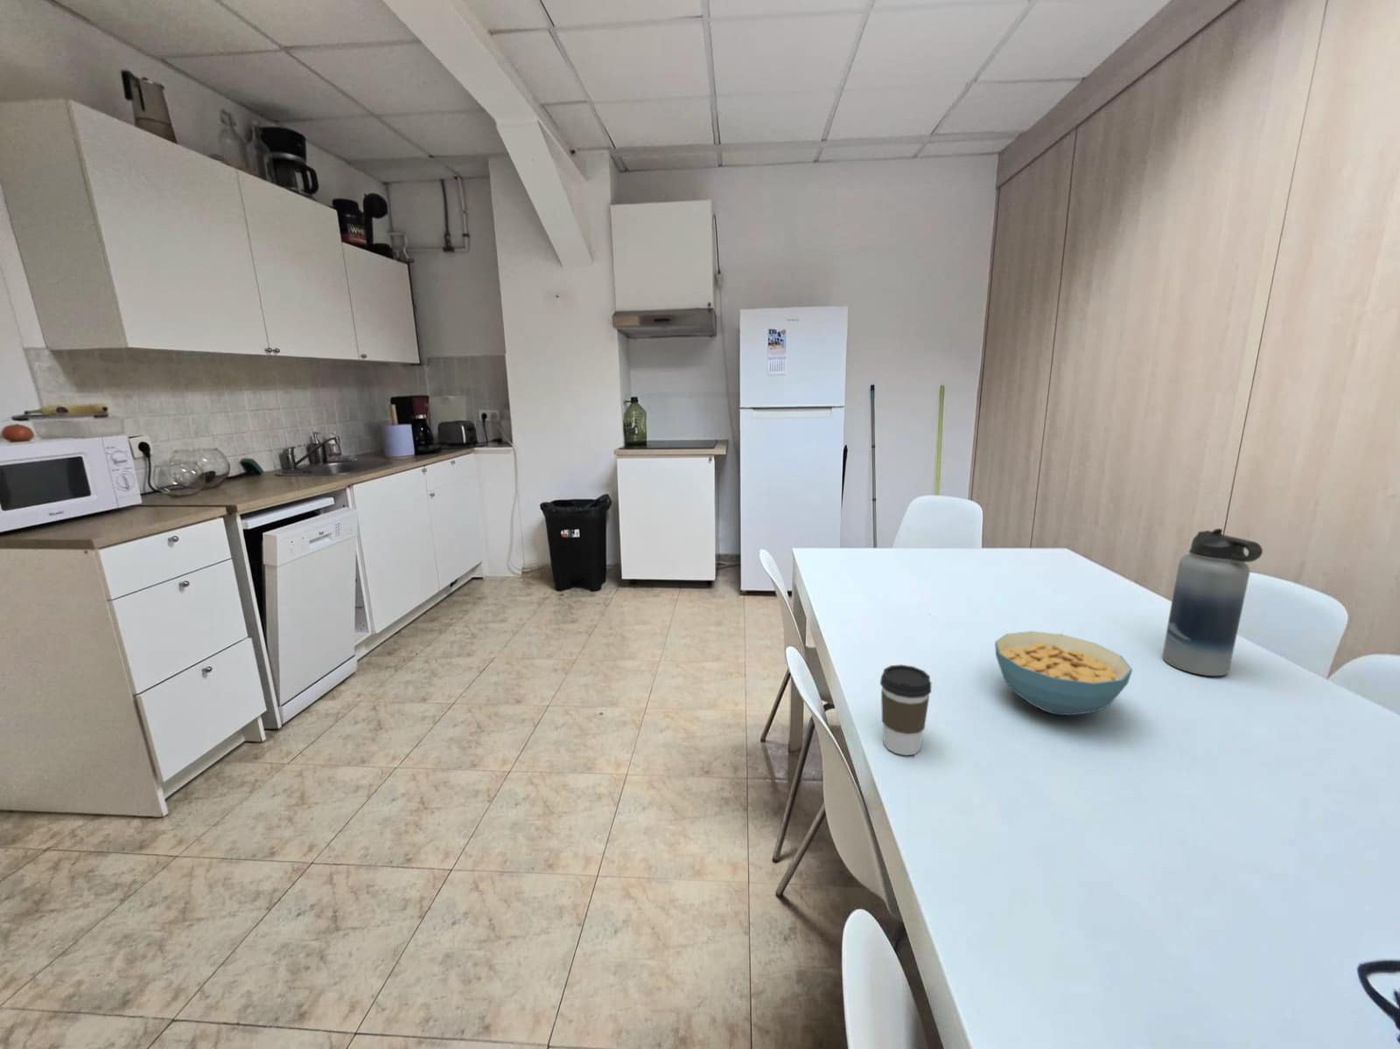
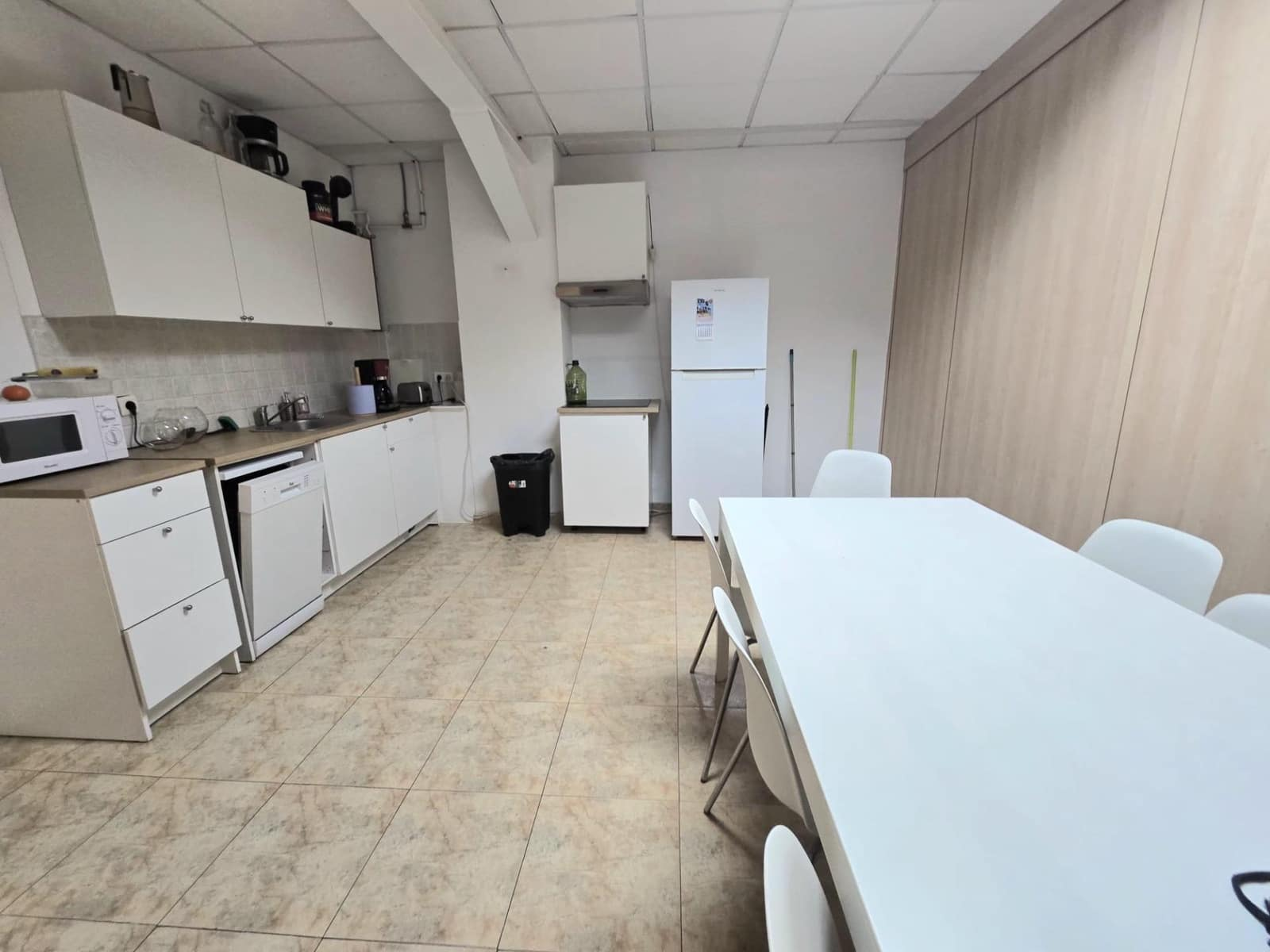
- coffee cup [880,663,931,756]
- cereal bowl [994,630,1133,716]
- water bottle [1162,528,1263,677]
